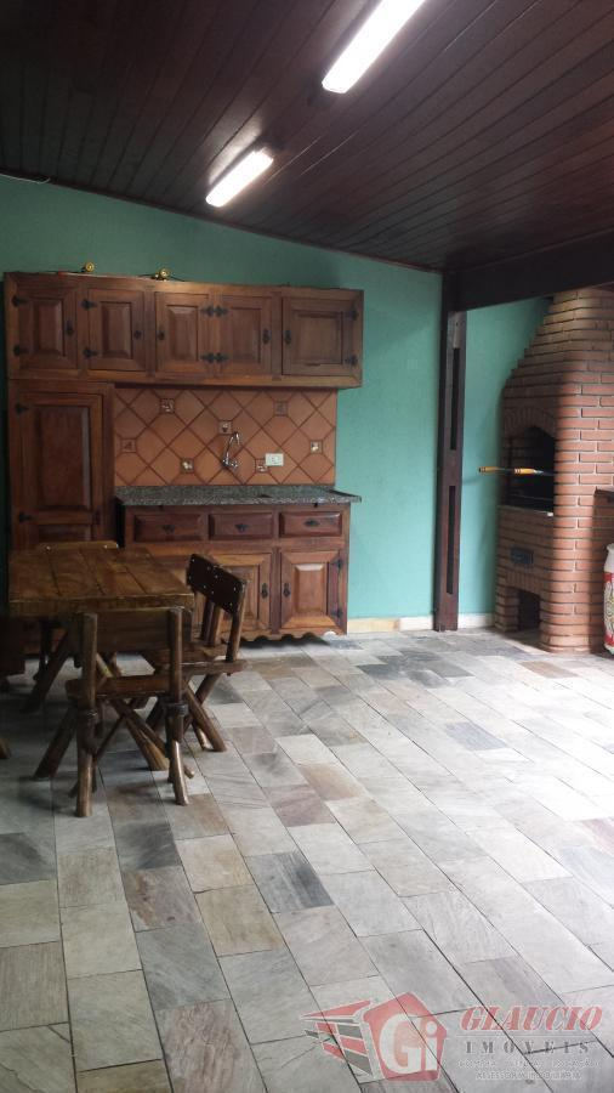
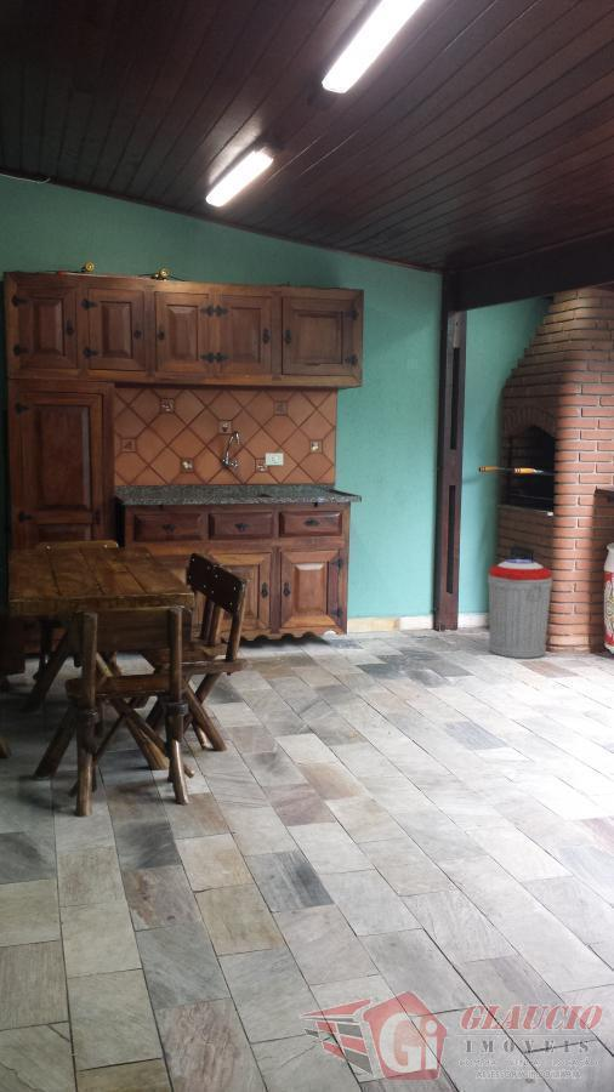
+ trash can [487,558,553,660]
